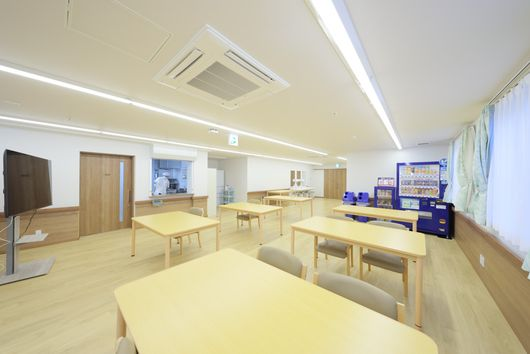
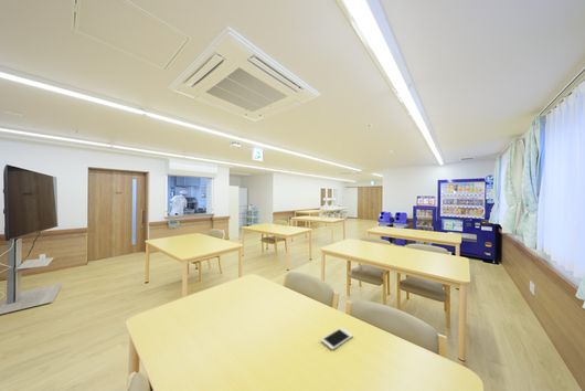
+ cell phone [320,327,354,351]
